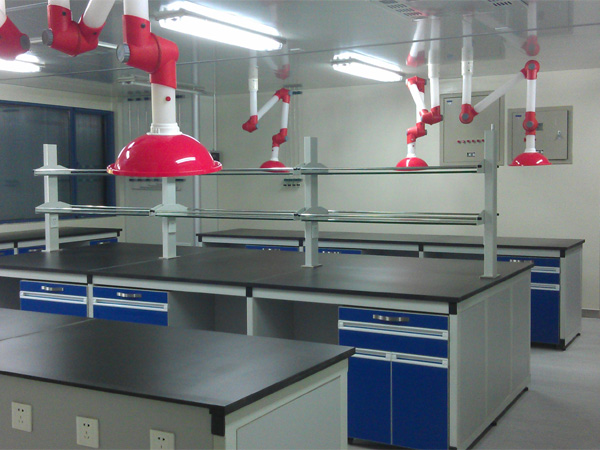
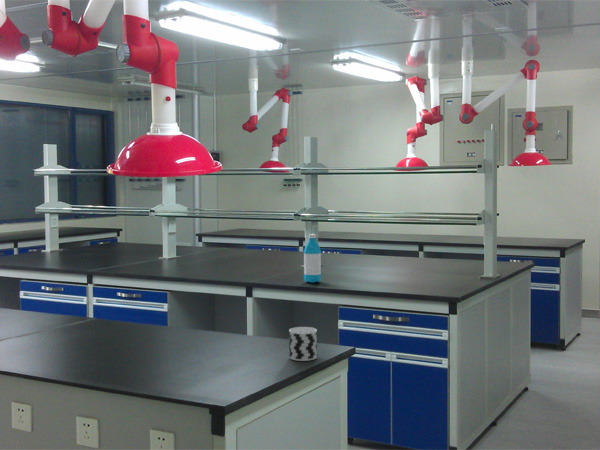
+ cup [288,326,318,362]
+ water bottle [303,233,322,284]
